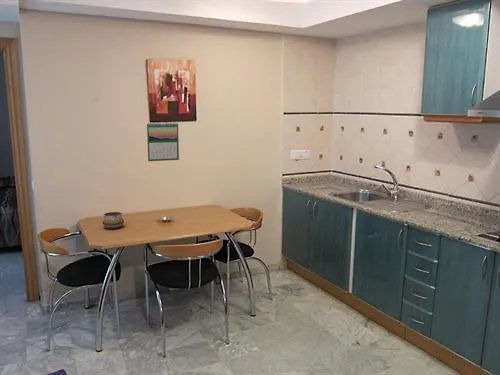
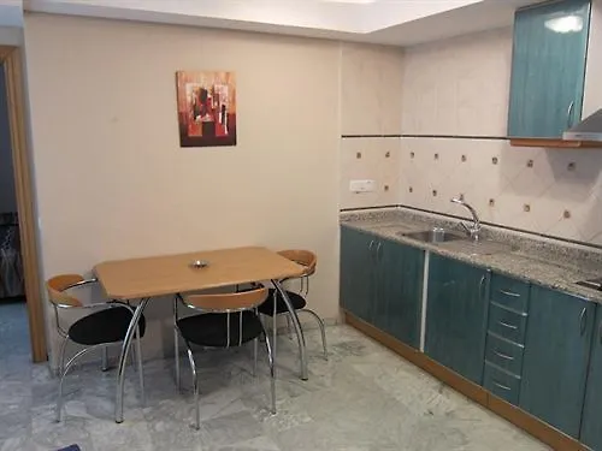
- calendar [146,121,180,162]
- decorative bowl [102,211,125,230]
